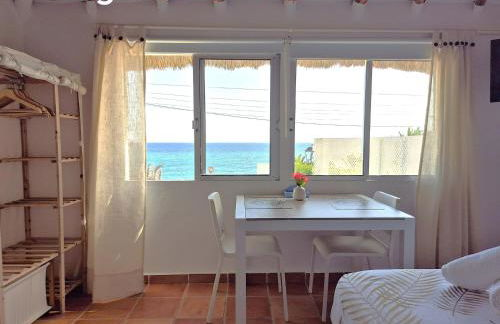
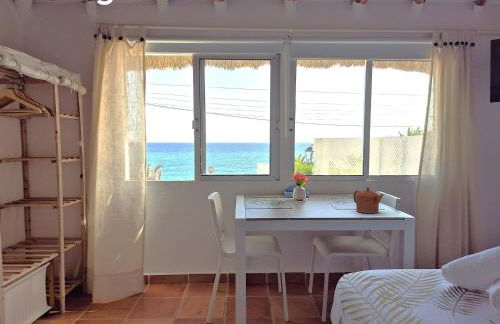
+ teapot [353,186,385,214]
